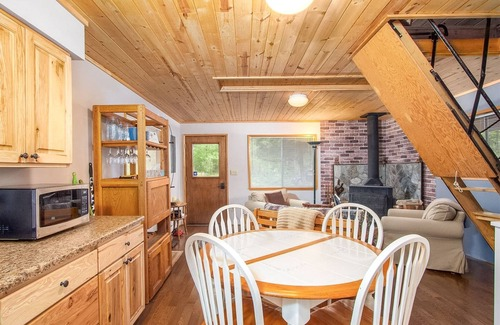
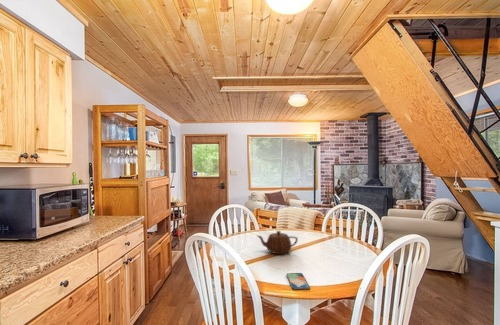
+ teapot [257,230,299,255]
+ smartphone [285,272,311,290]
